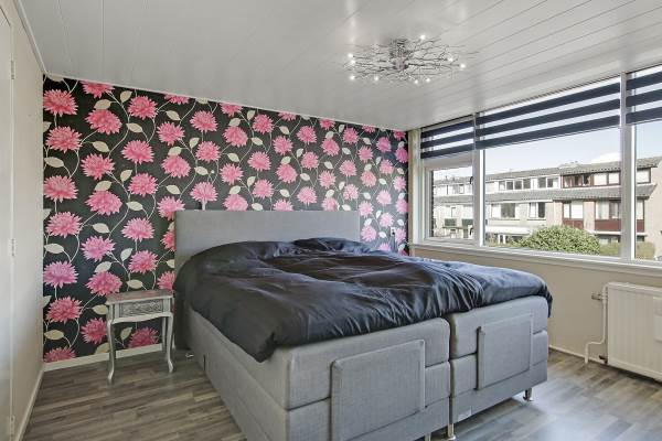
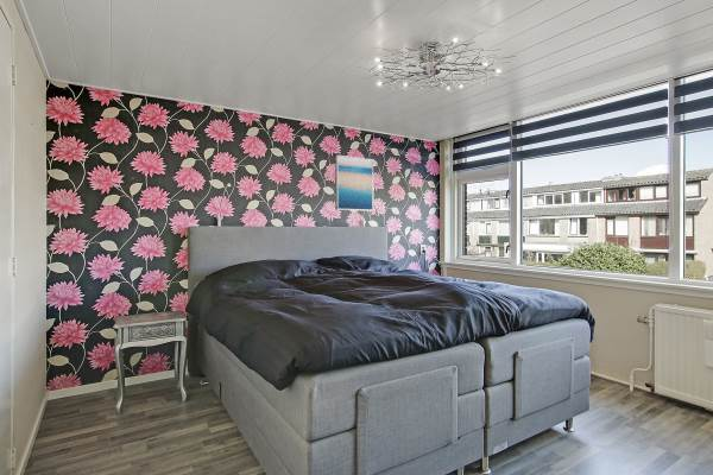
+ wall art [334,154,374,213]
